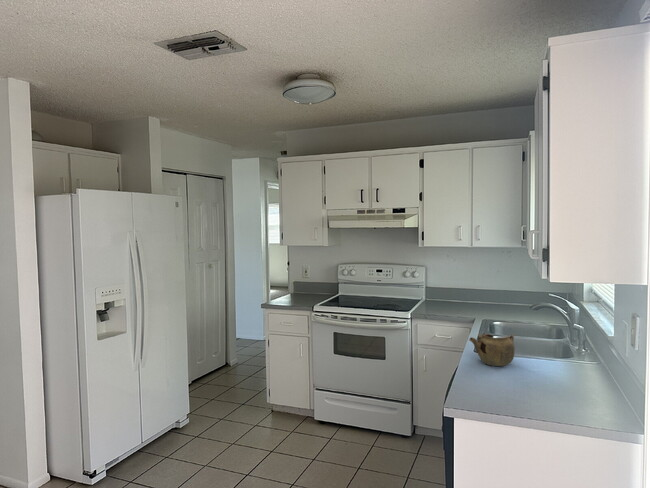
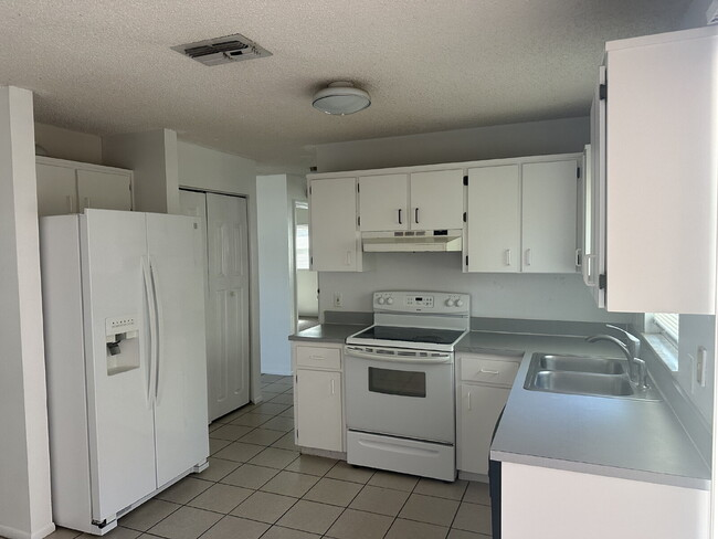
- teapot [468,332,516,367]
